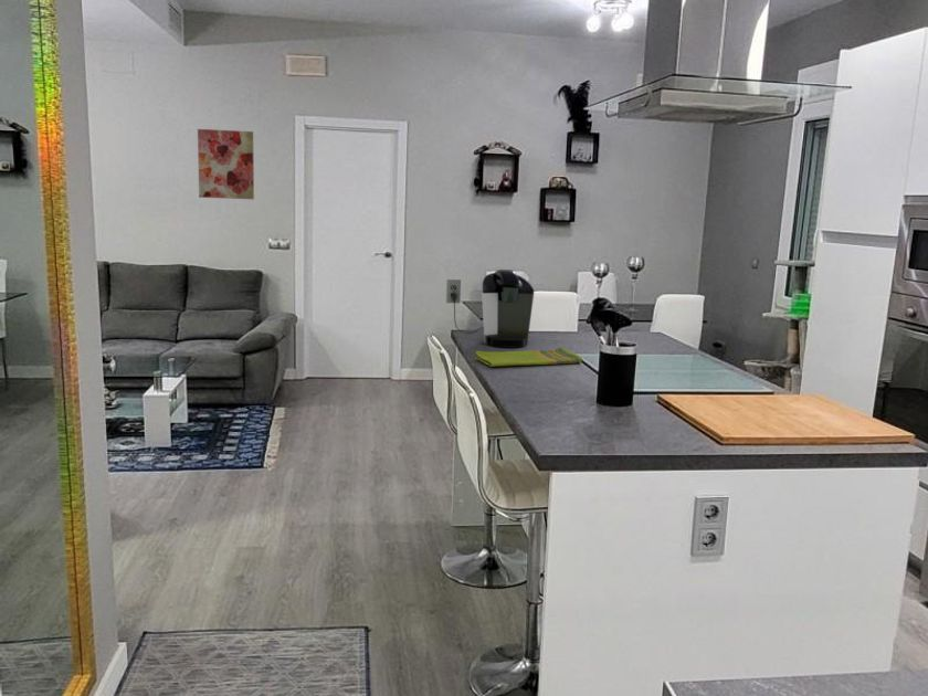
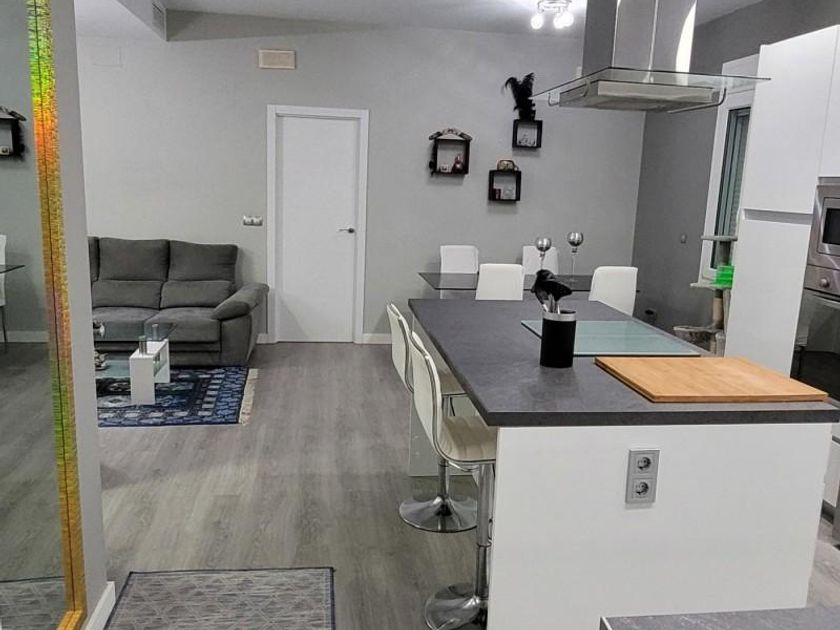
- coffee maker [445,268,535,349]
- wall art [197,128,255,200]
- dish towel [474,347,583,368]
